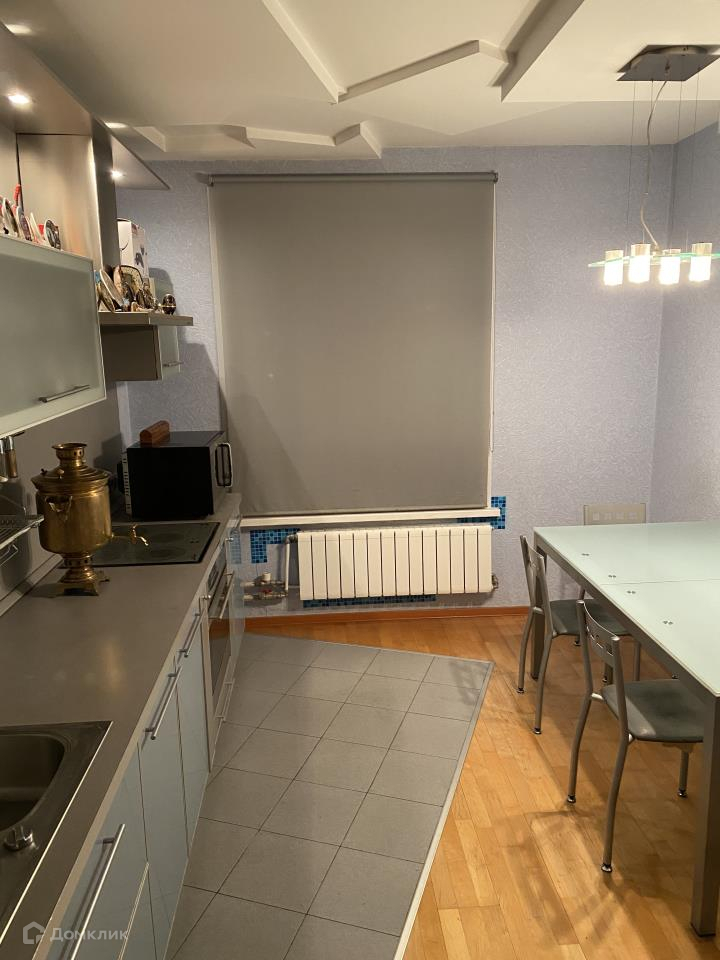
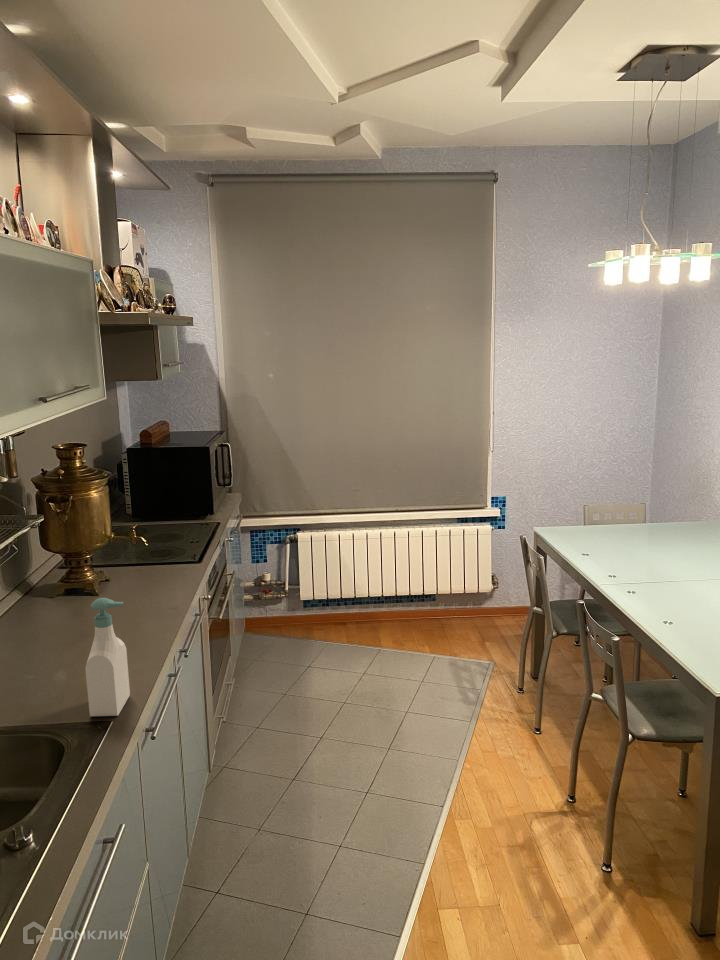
+ soap bottle [84,597,131,717]
